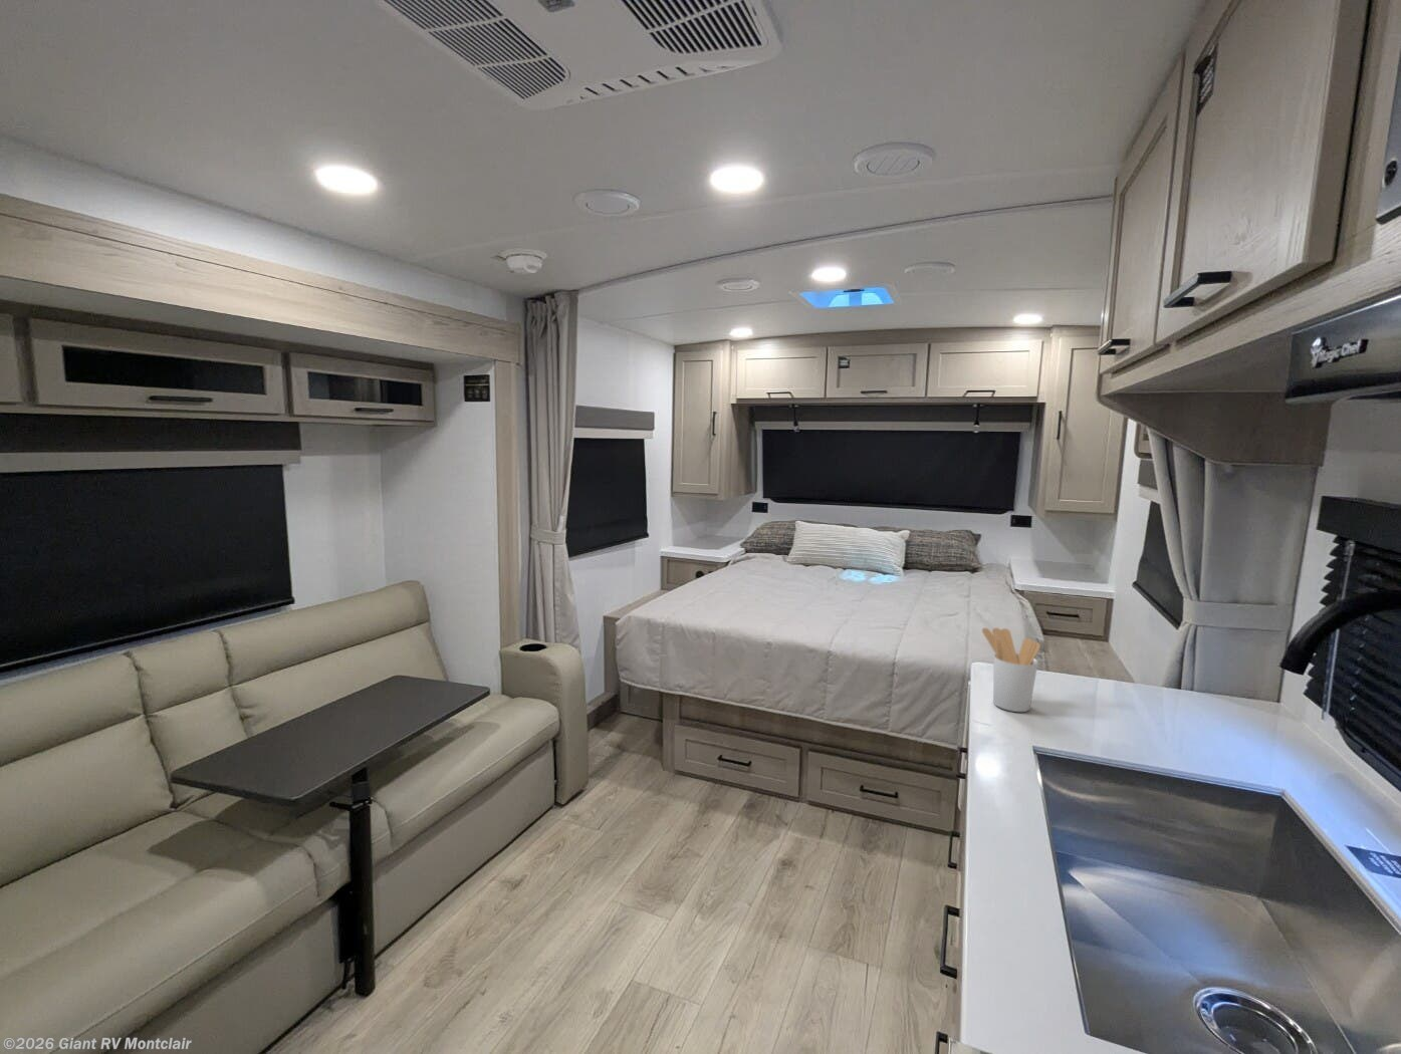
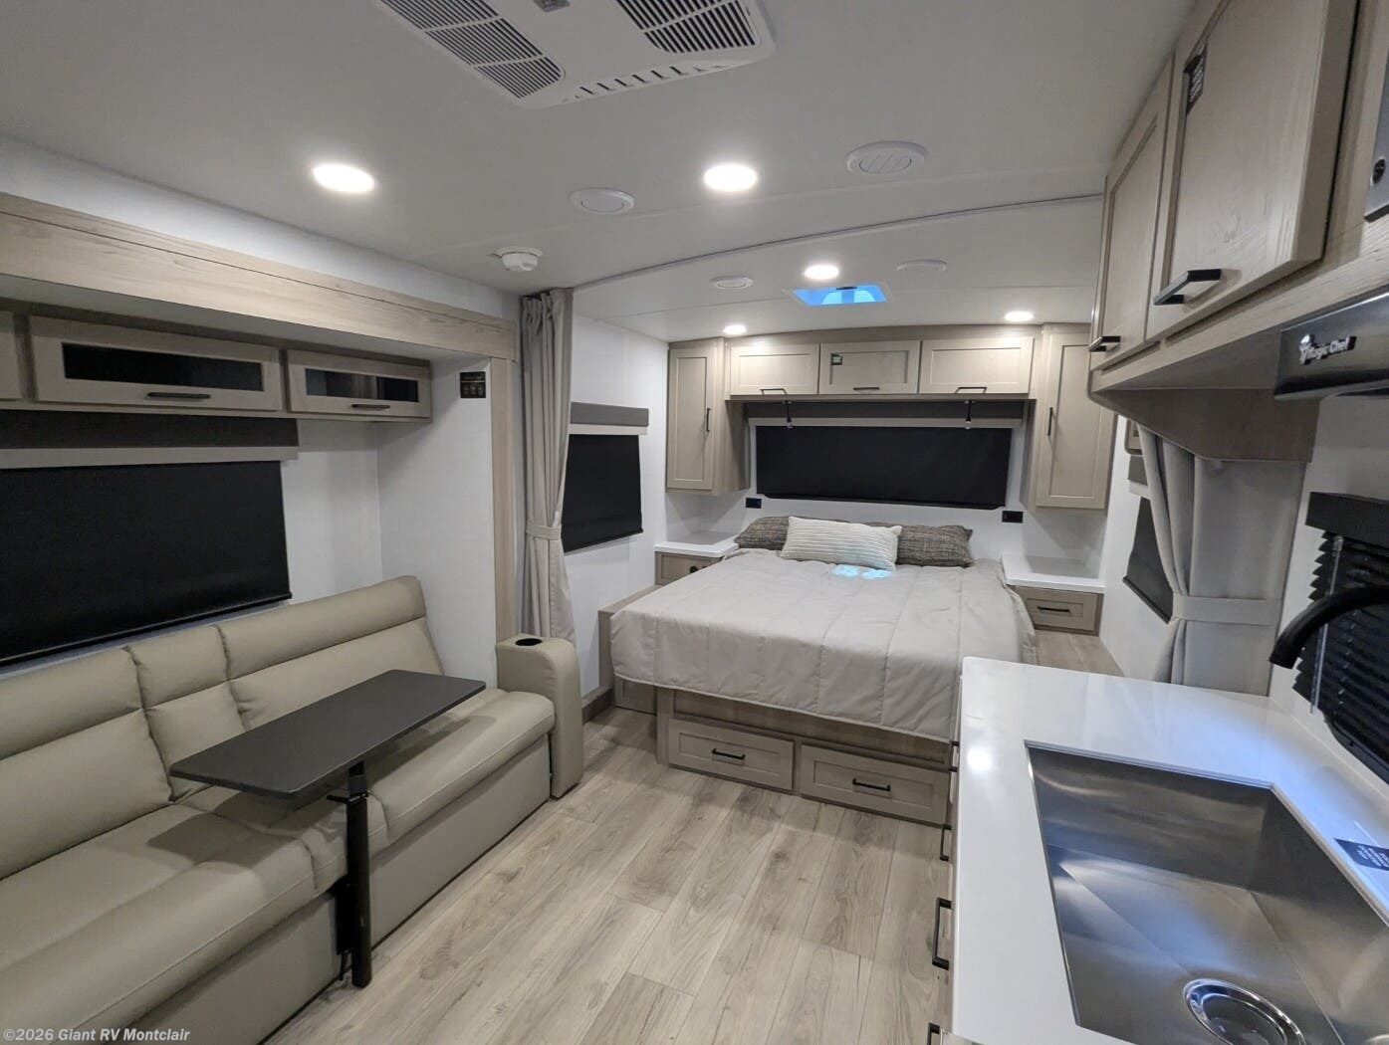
- utensil holder [981,627,1041,713]
